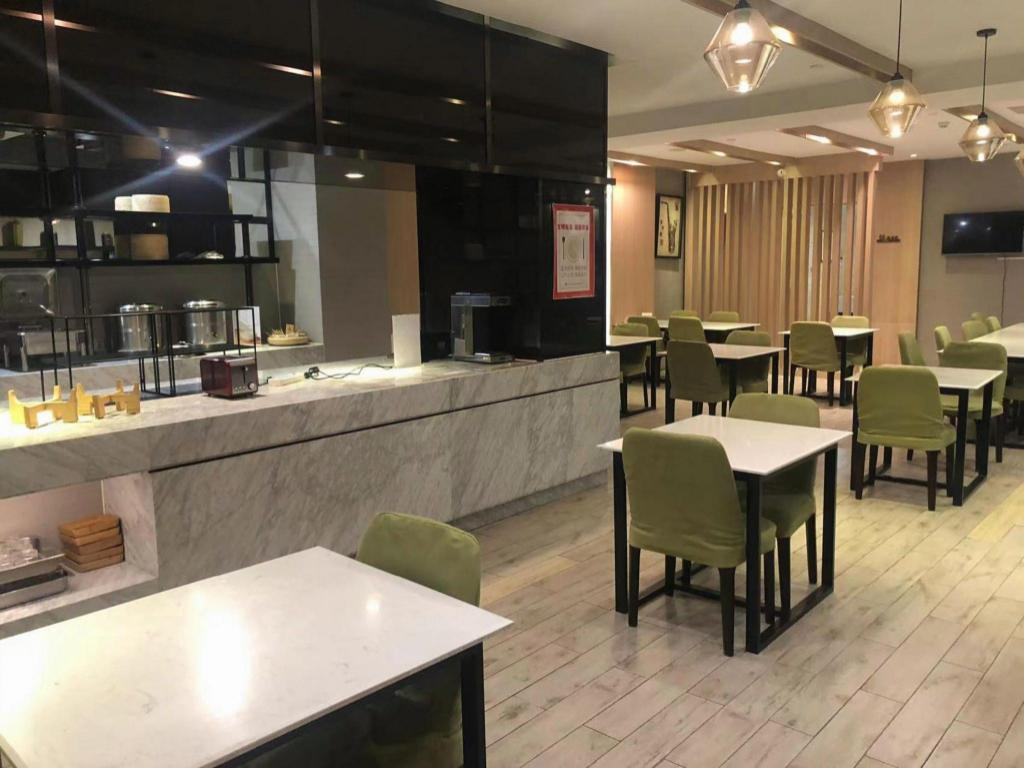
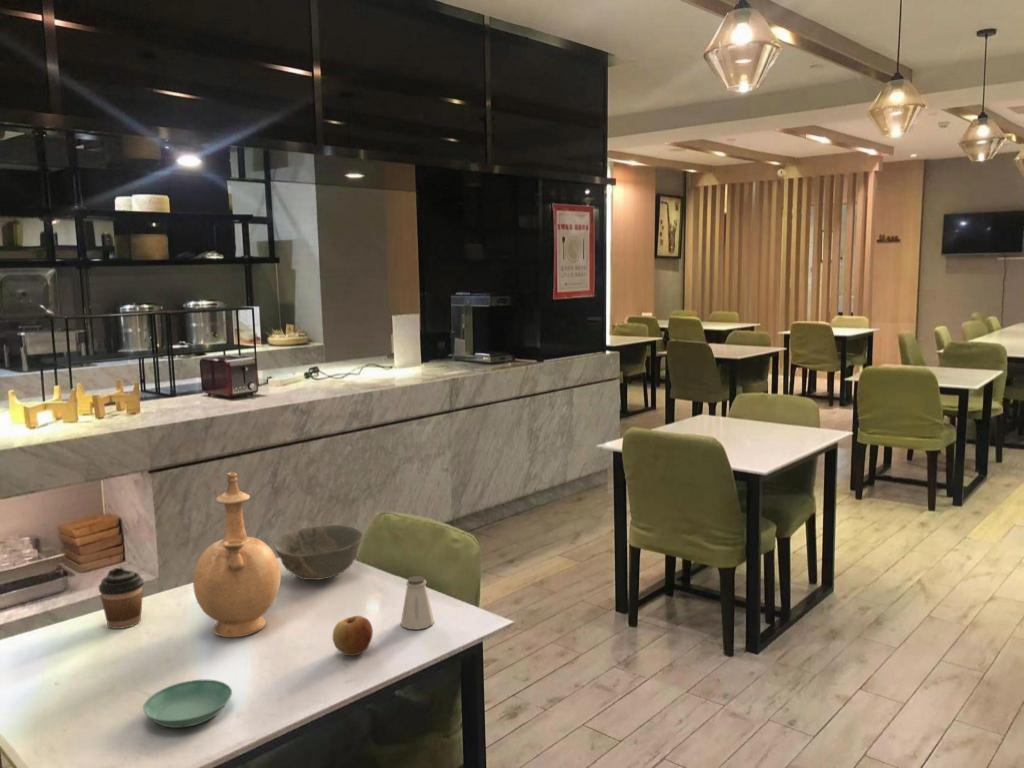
+ vase [192,471,281,638]
+ bowl [272,524,364,581]
+ apple [332,615,374,656]
+ coffee cup [98,566,145,630]
+ saucer [142,678,233,729]
+ saltshaker [400,575,435,630]
